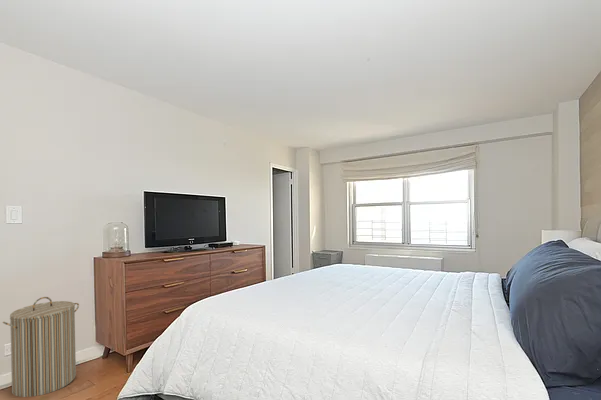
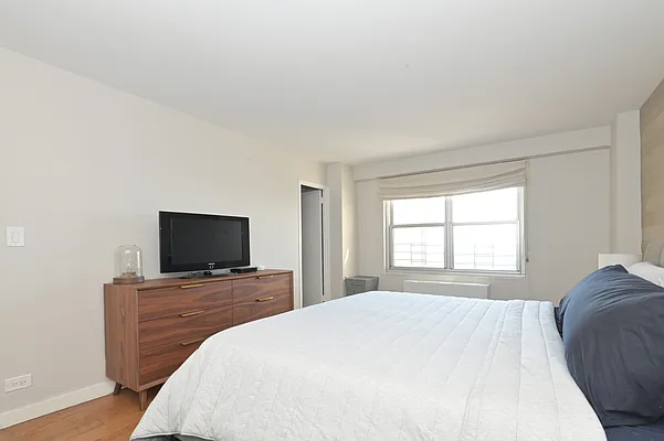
- laundry hamper [2,296,80,398]
